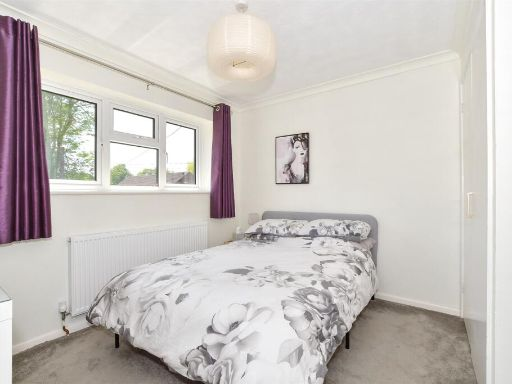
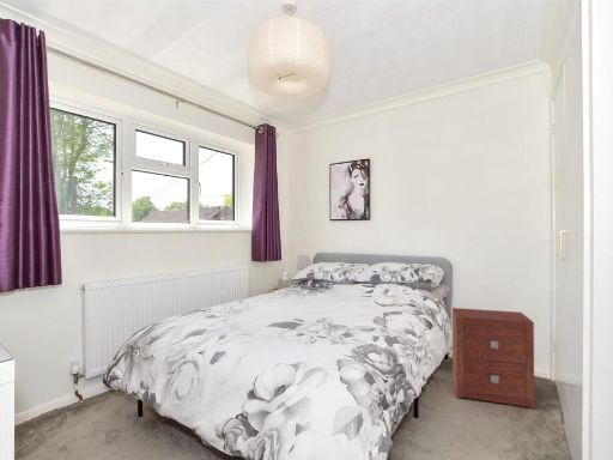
+ nightstand [451,307,535,410]
